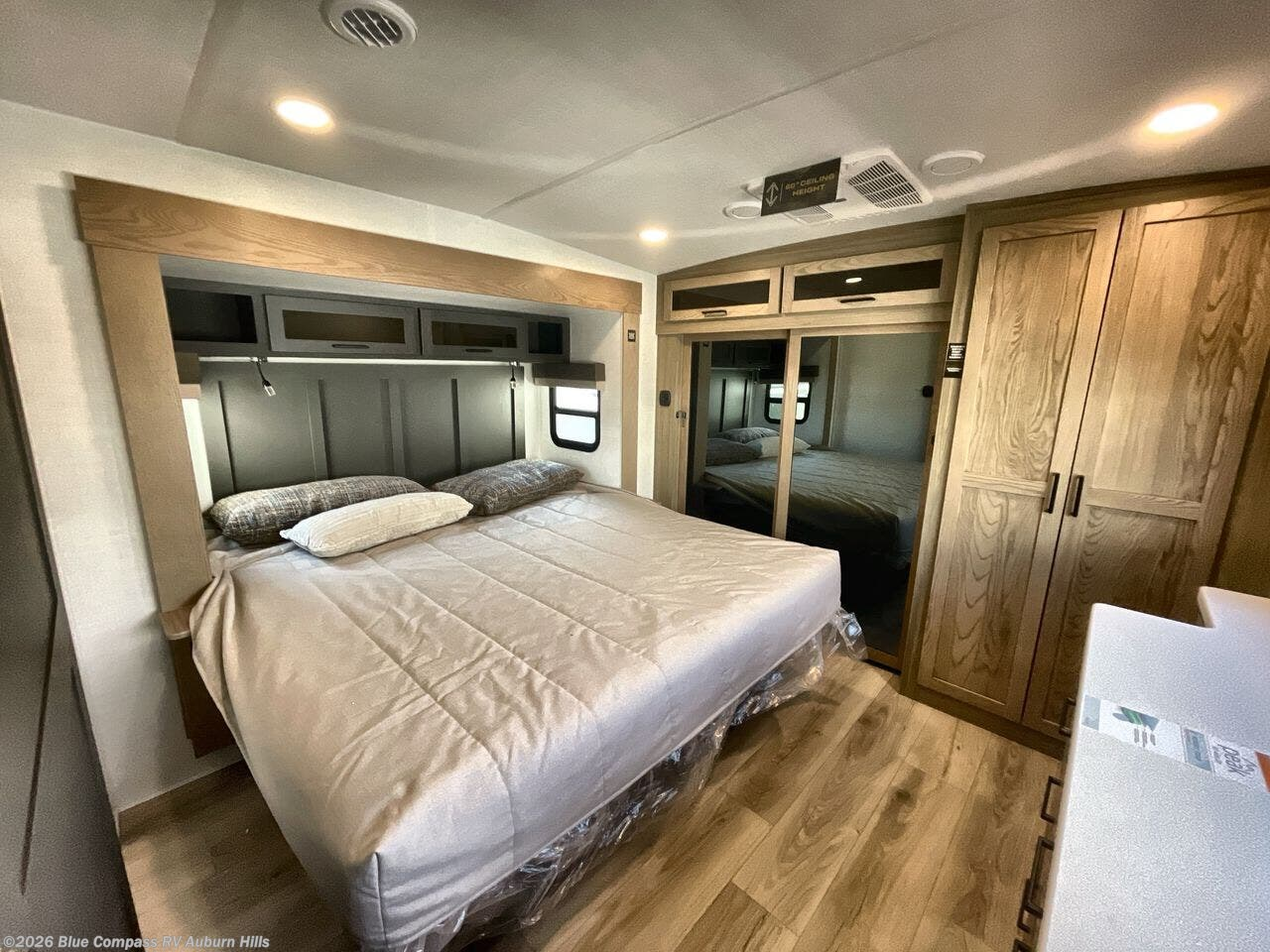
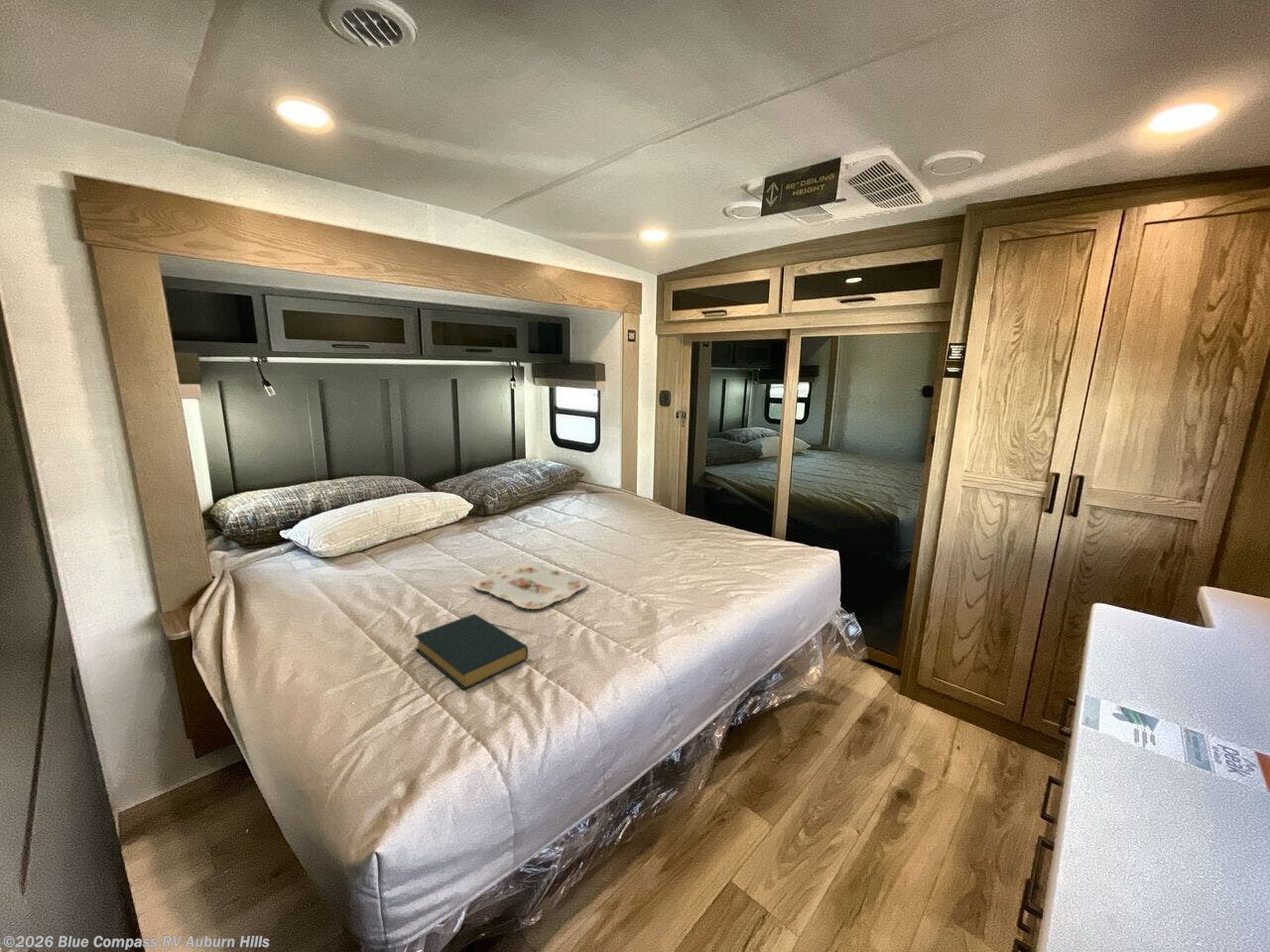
+ serving tray [471,562,588,610]
+ hardback book [413,613,529,691]
